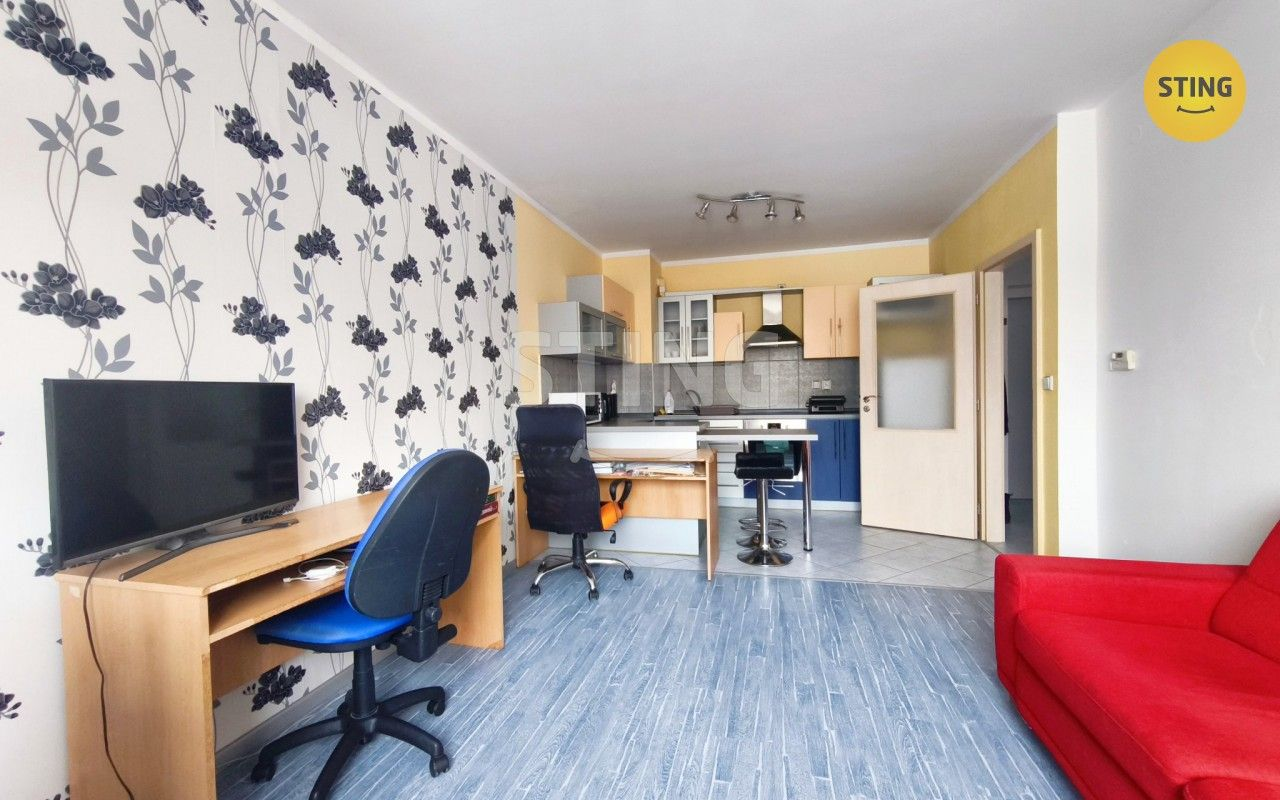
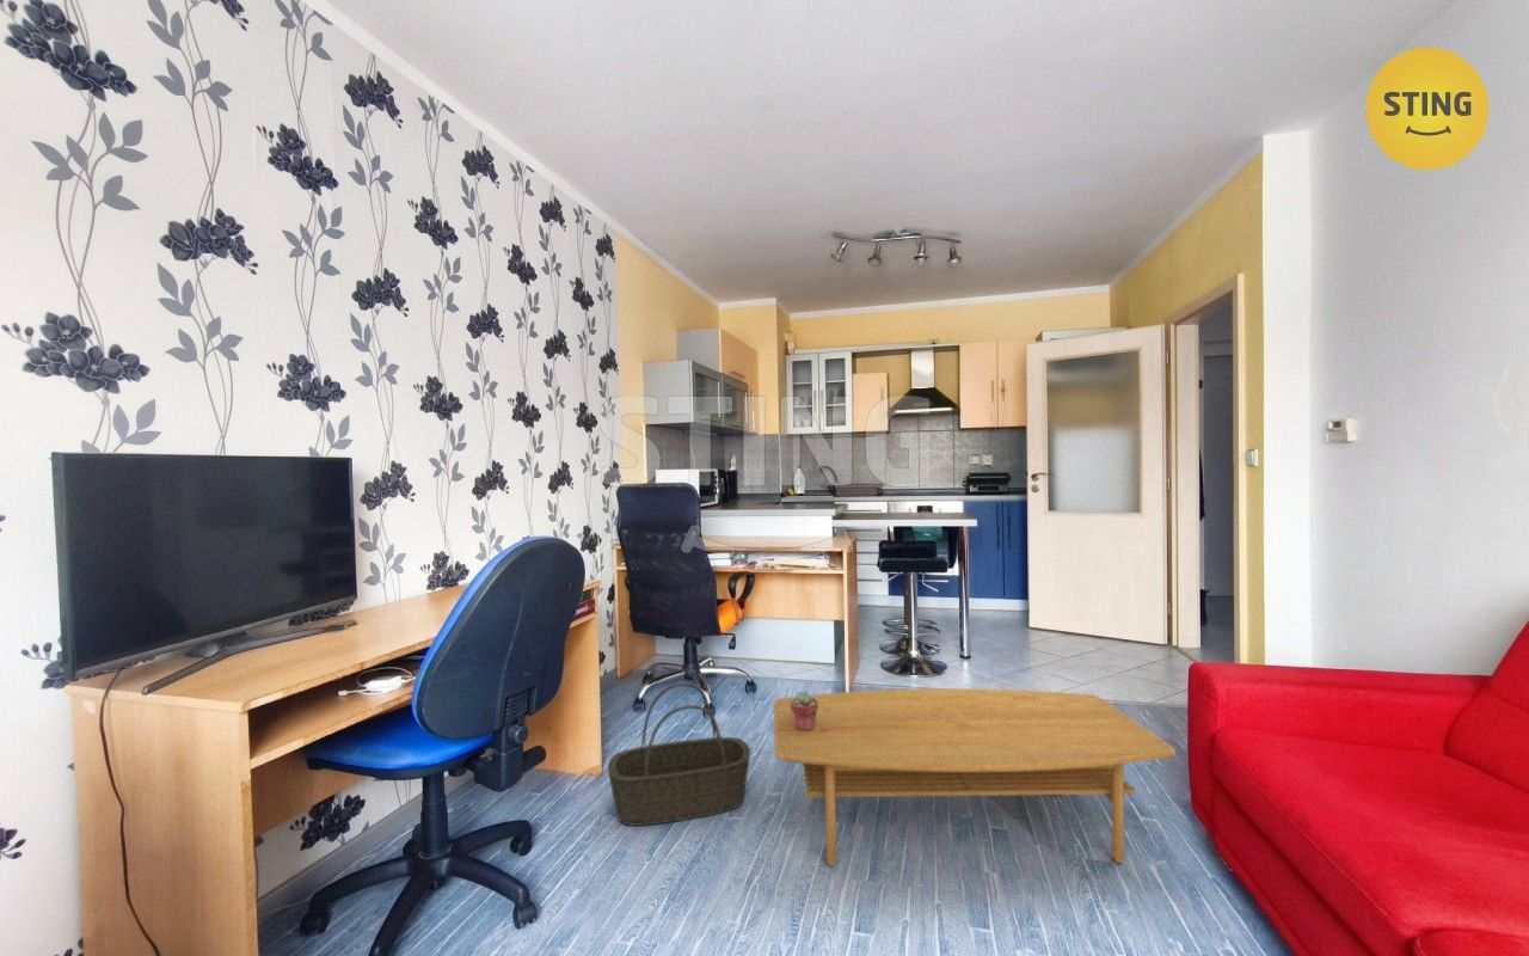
+ potted succulent [791,691,818,730]
+ coffee table [773,687,1177,868]
+ basket [607,682,751,827]
